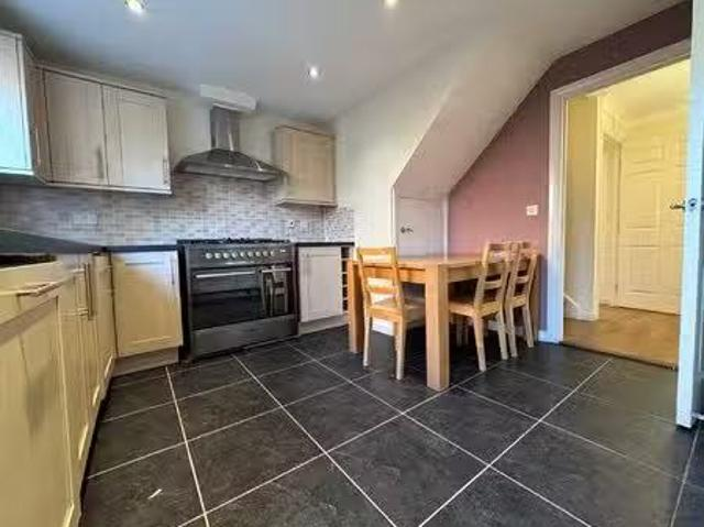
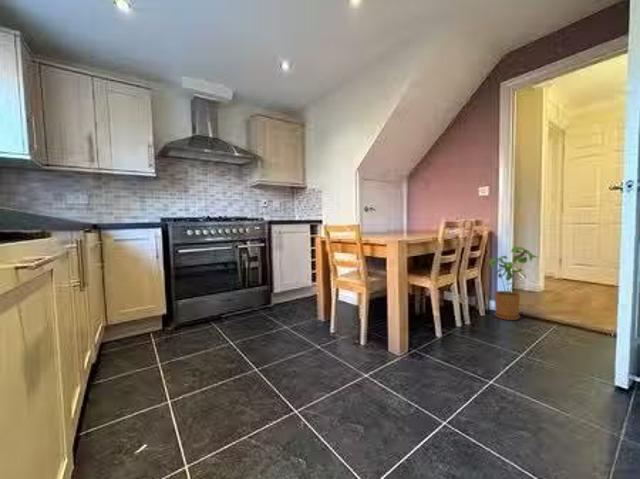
+ house plant [488,246,538,321]
